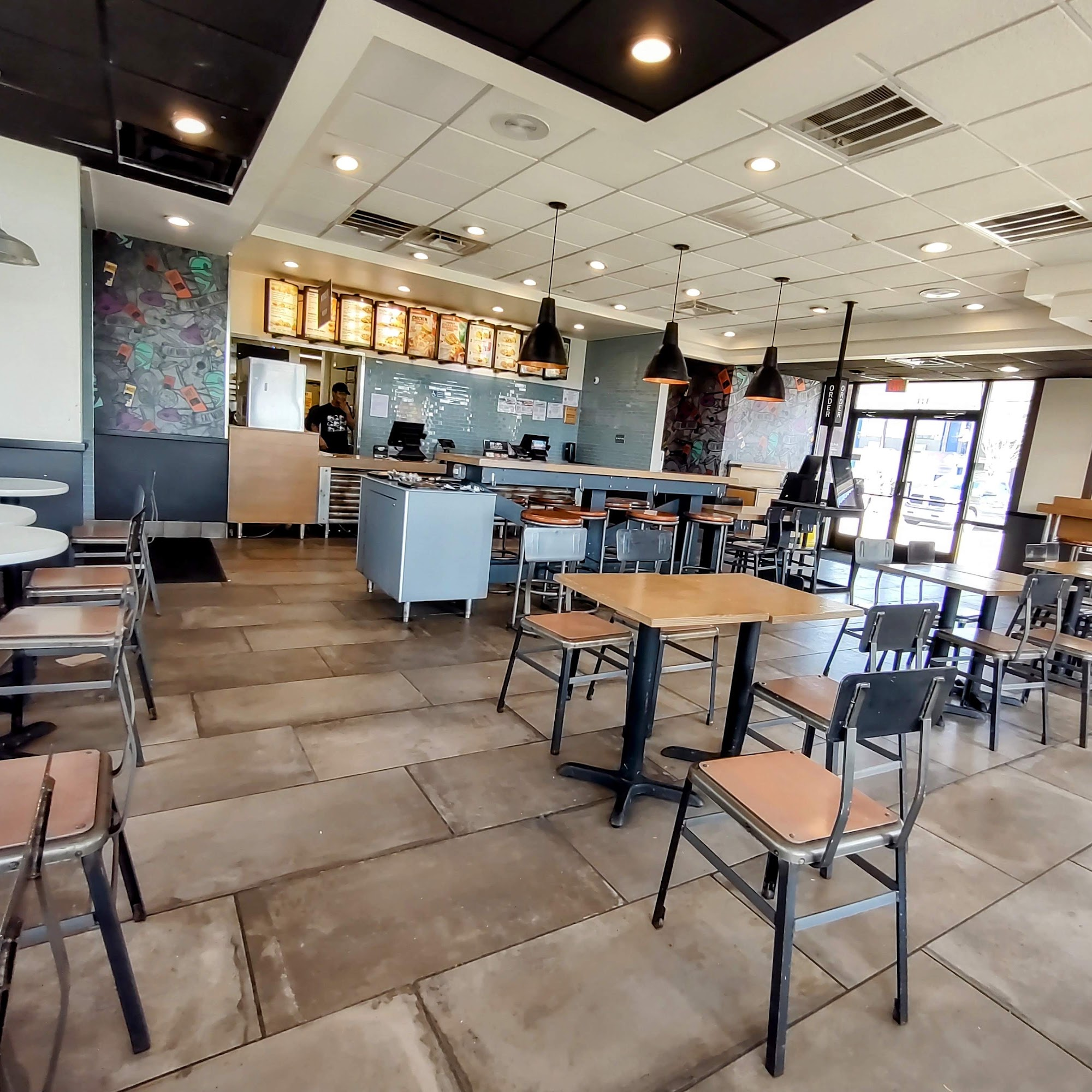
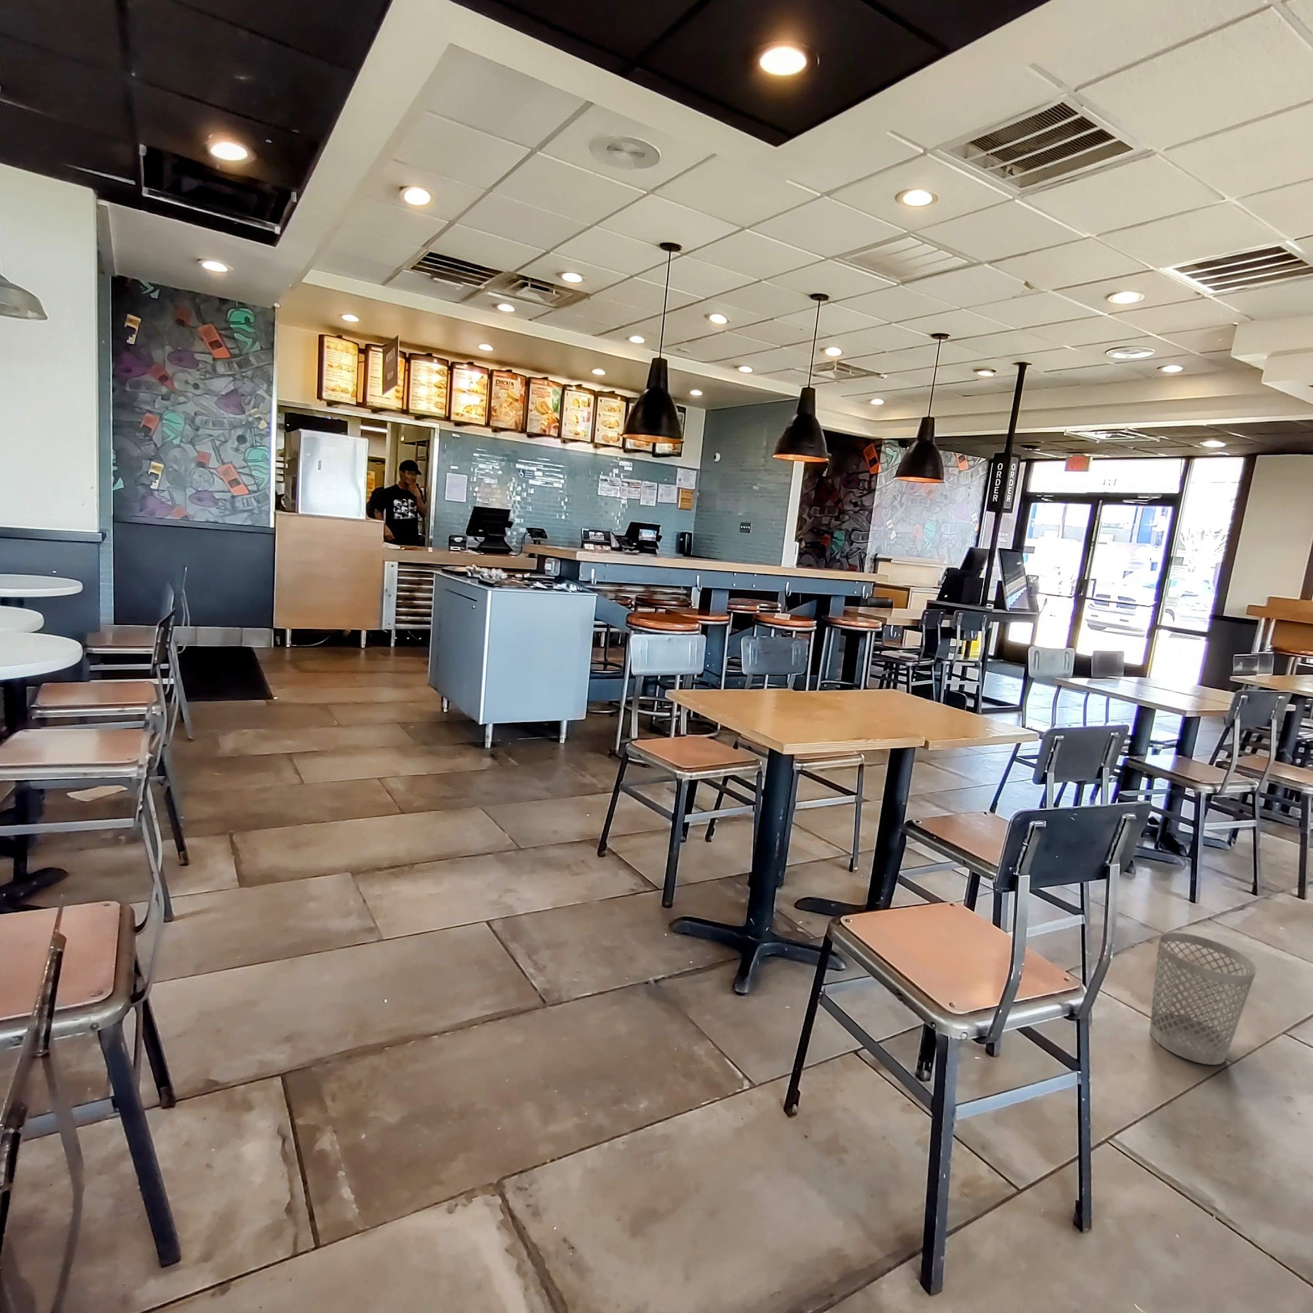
+ wastebasket [1149,932,1258,1065]
